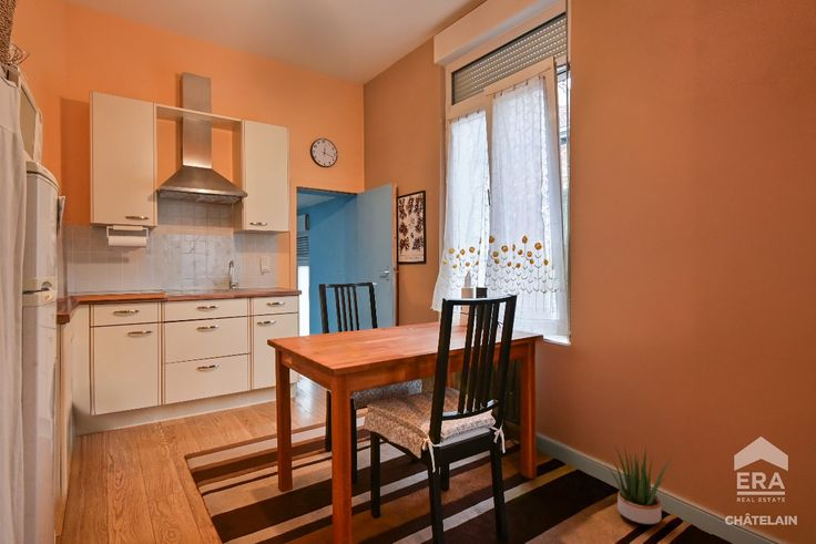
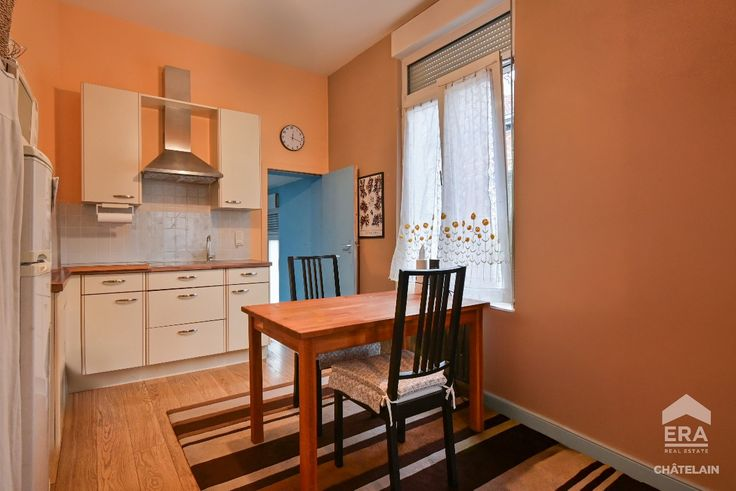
- potted plant [603,444,673,526]
